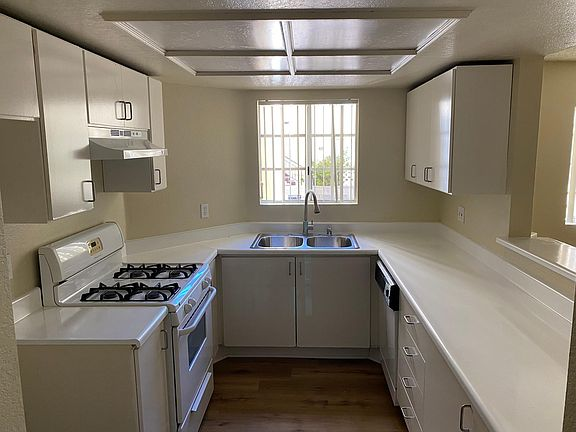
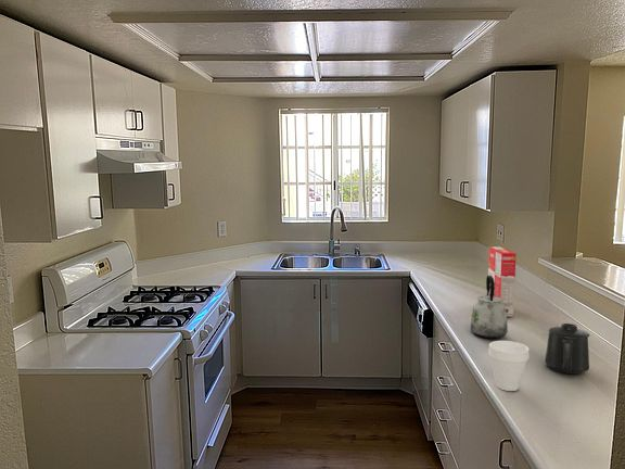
+ cup [487,340,531,392]
+ kettle [470,275,509,339]
+ cereal box [487,245,518,317]
+ mug [544,322,590,375]
